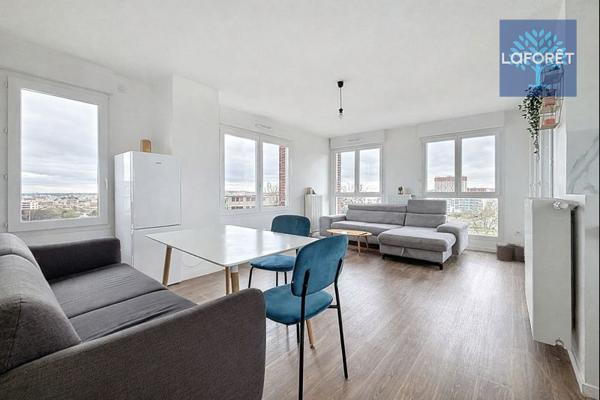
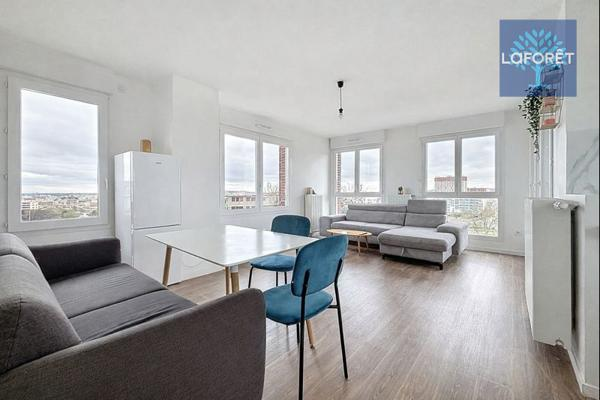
- woven basket [495,241,525,262]
